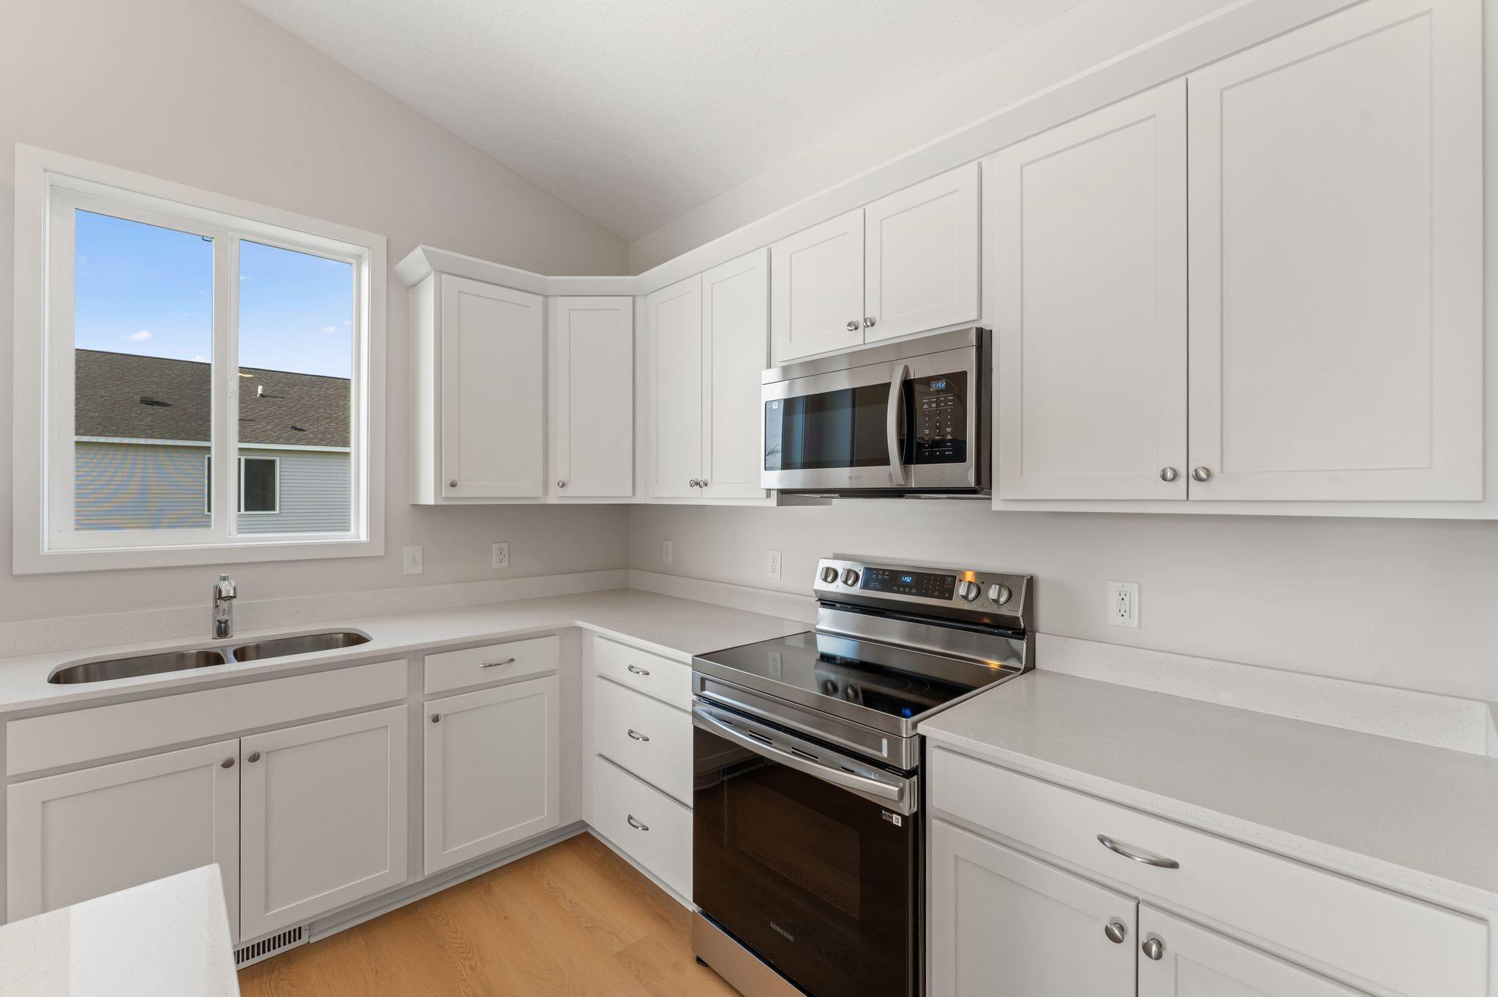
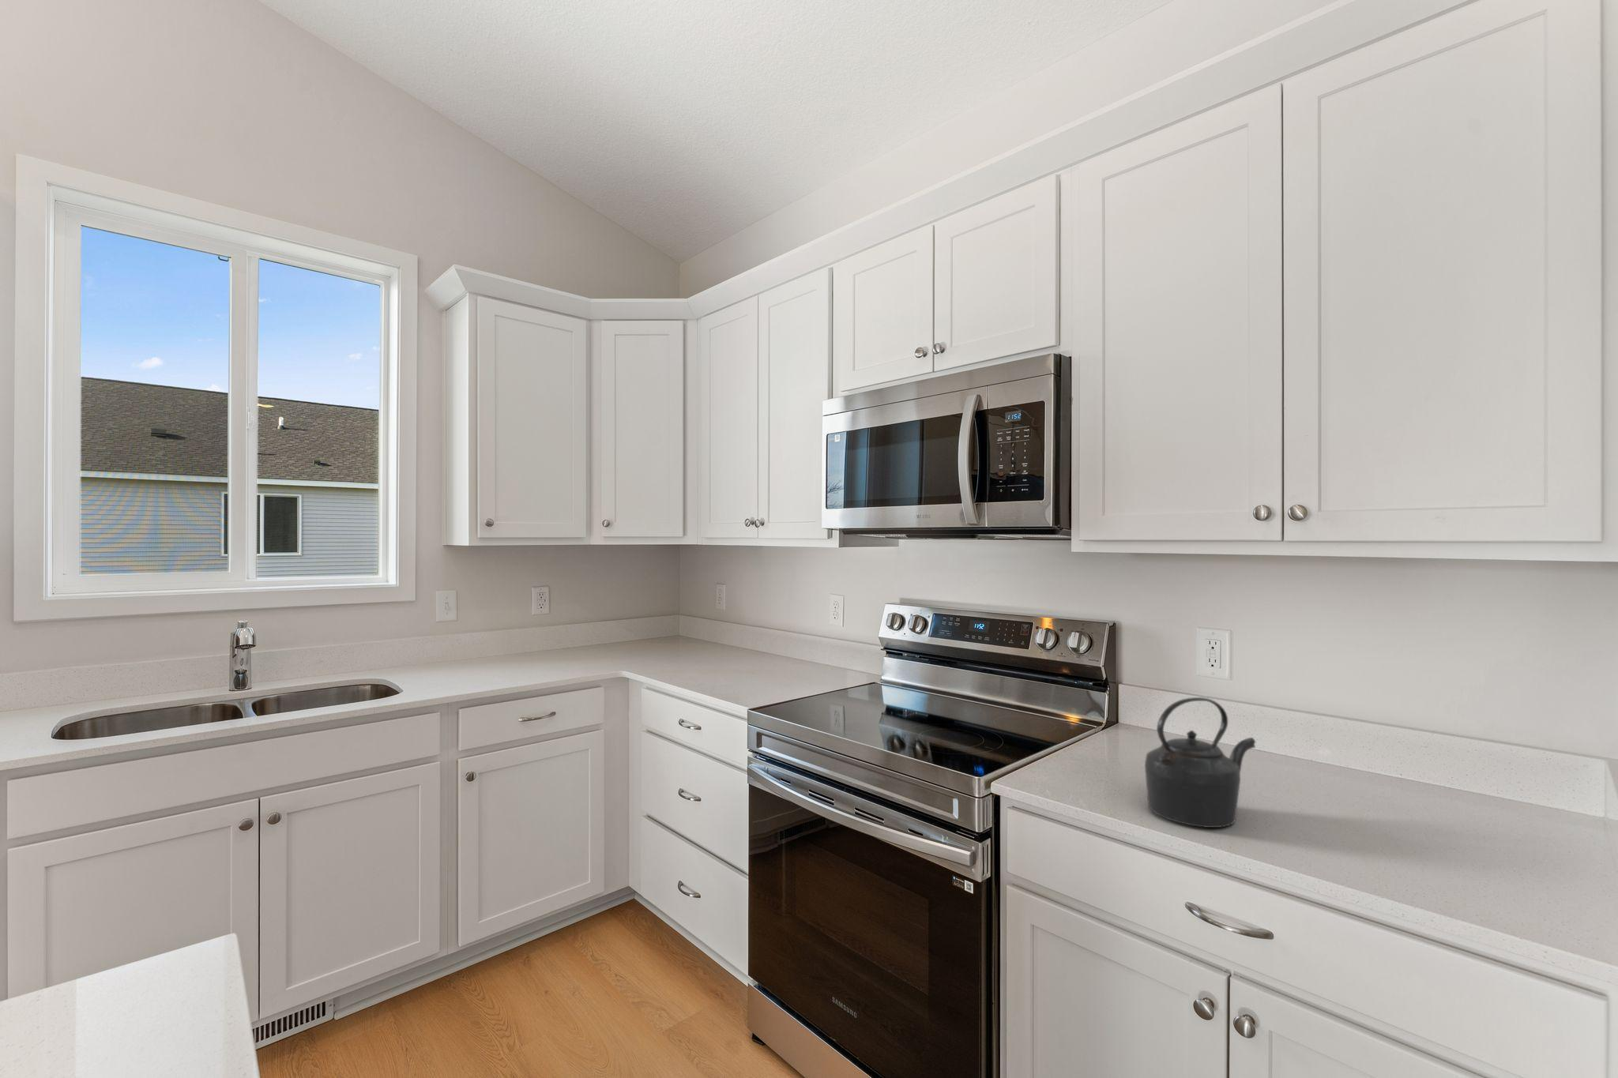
+ kettle [1144,697,1256,829]
